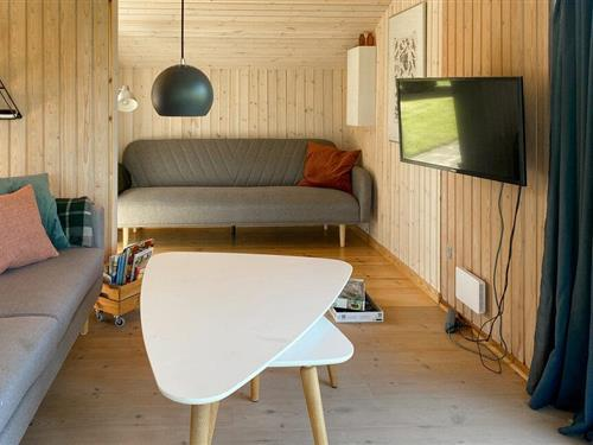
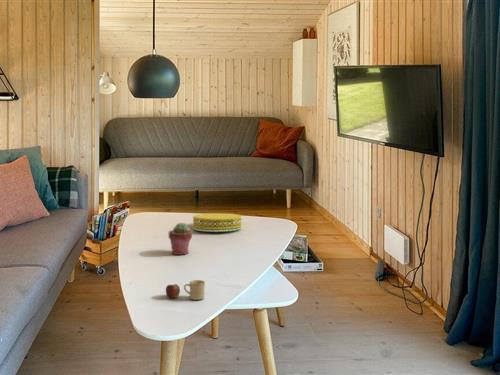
+ potted succulent [168,222,193,256]
+ decorative box [192,212,243,233]
+ mug [165,279,206,301]
